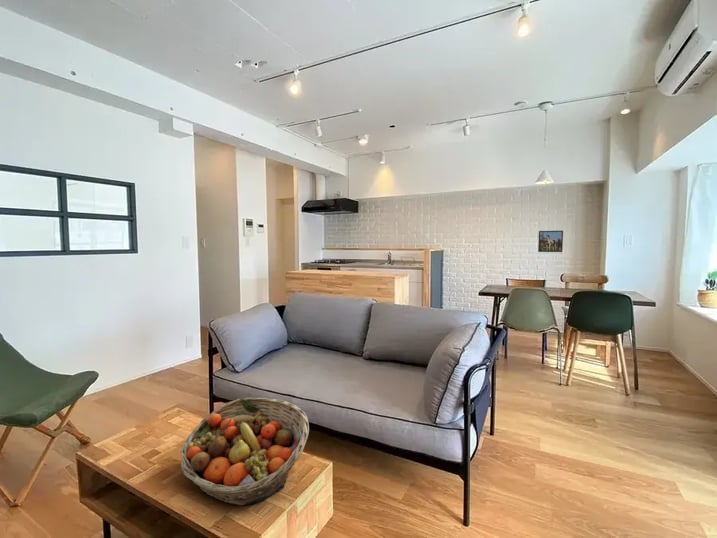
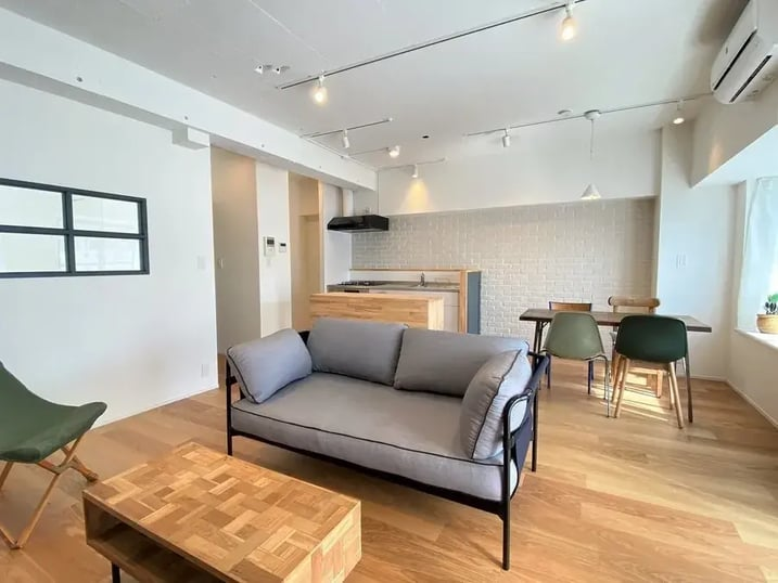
- fruit basket [180,397,310,506]
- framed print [537,230,564,253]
